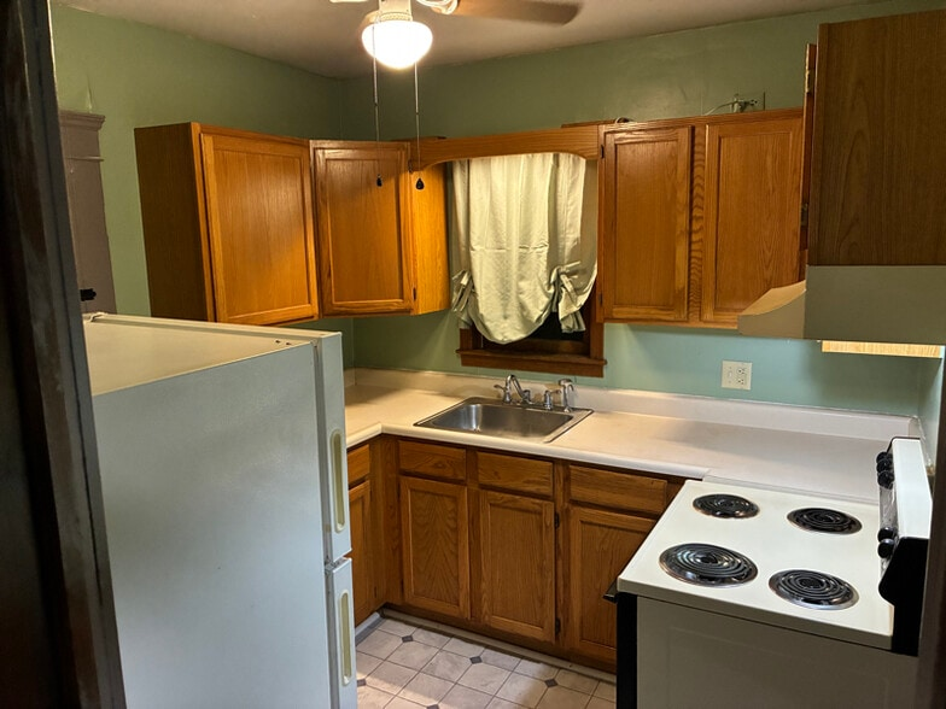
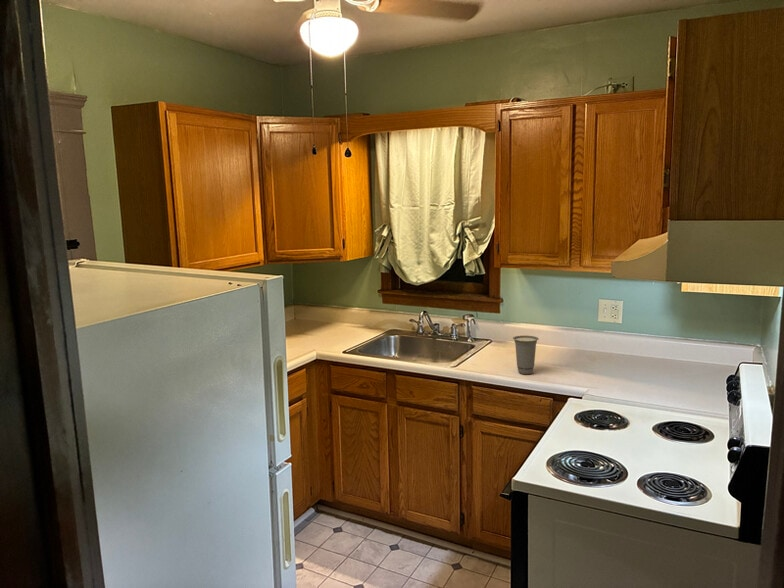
+ cup [512,335,540,375]
